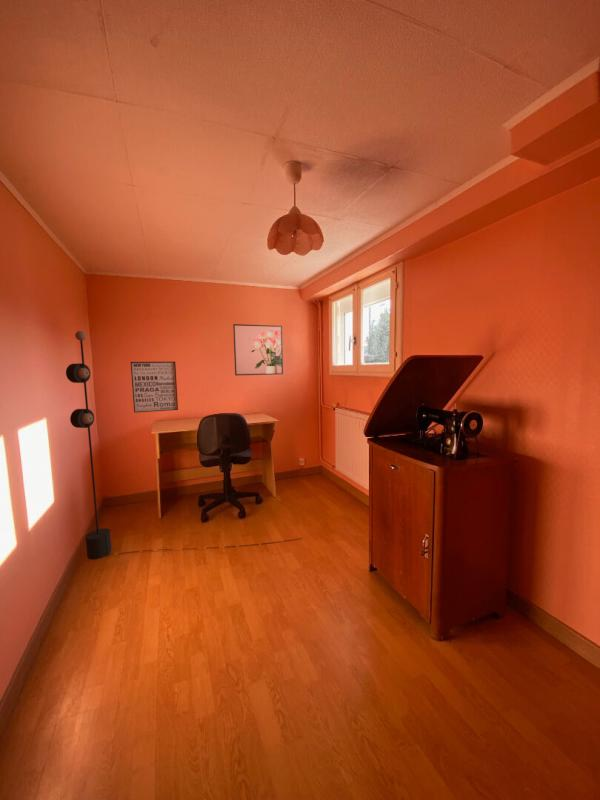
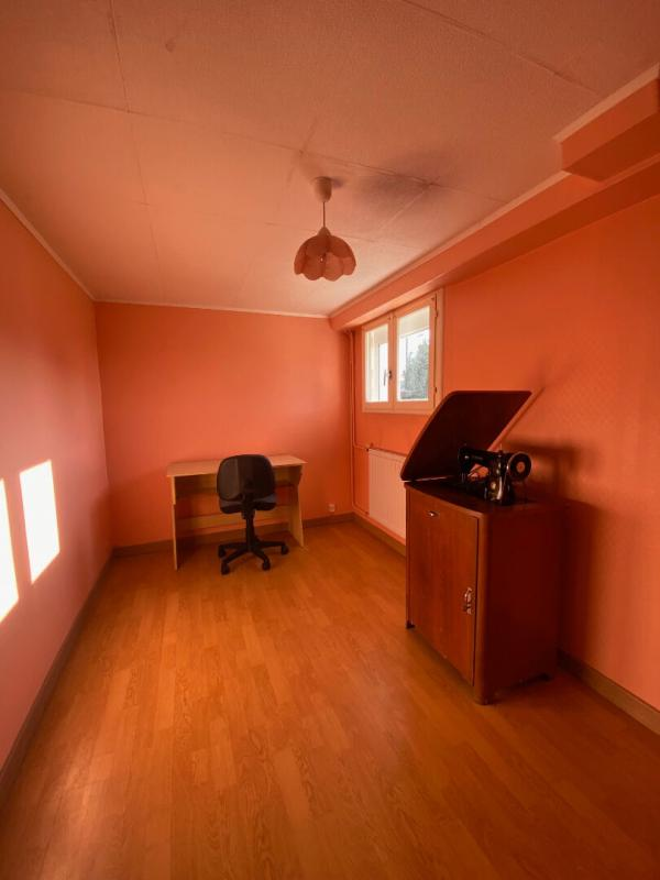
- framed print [232,323,284,376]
- floor lamp [65,330,302,560]
- wall art [130,361,179,413]
